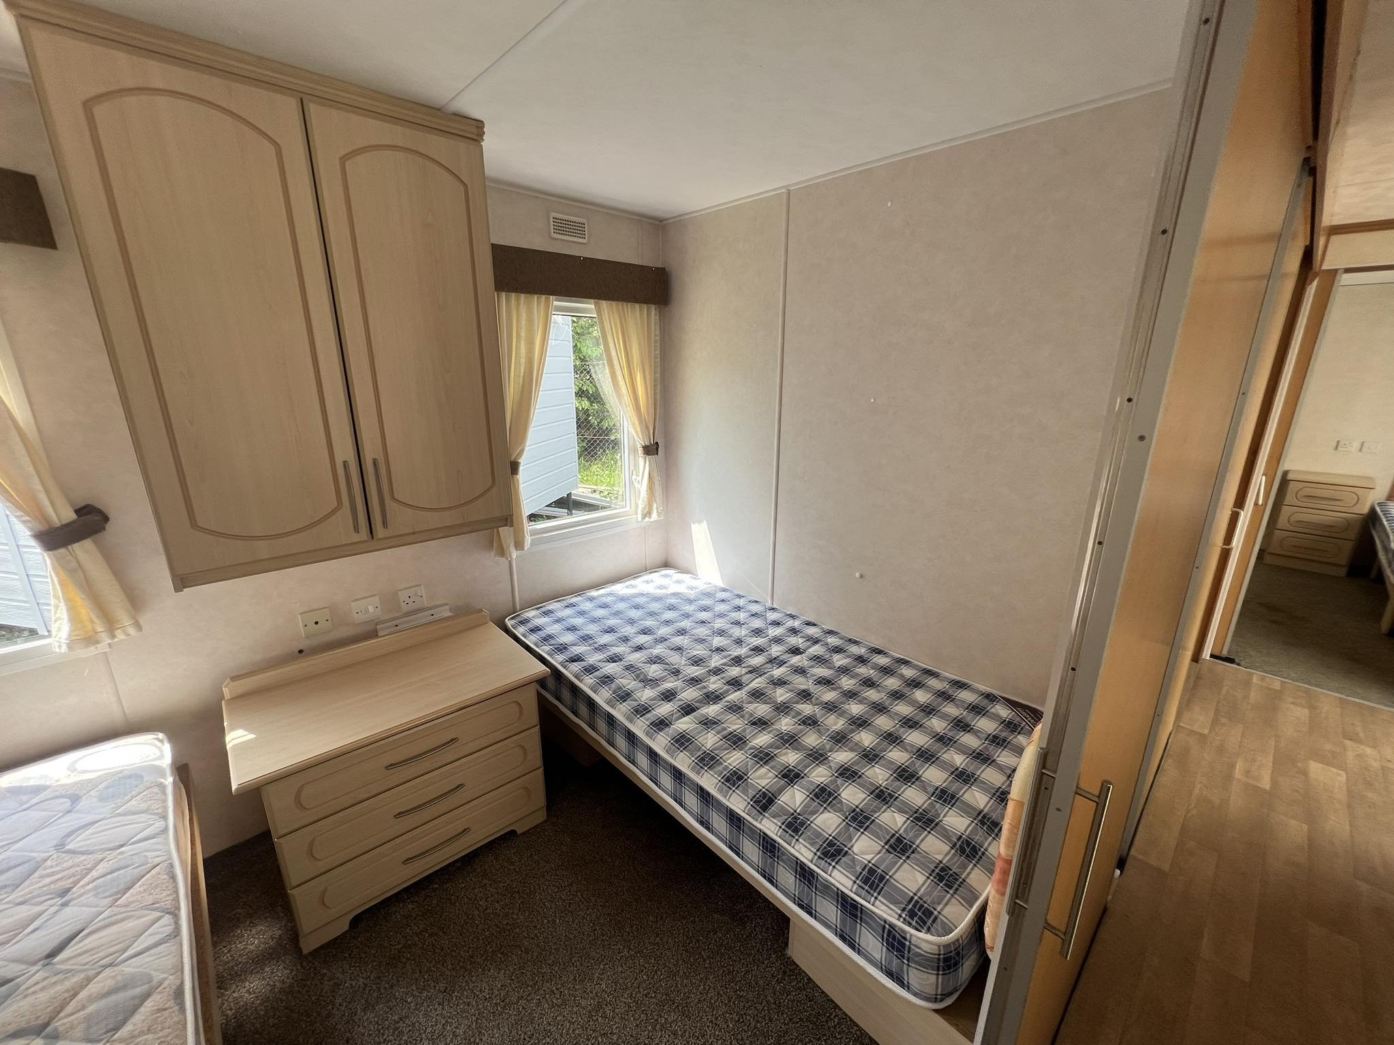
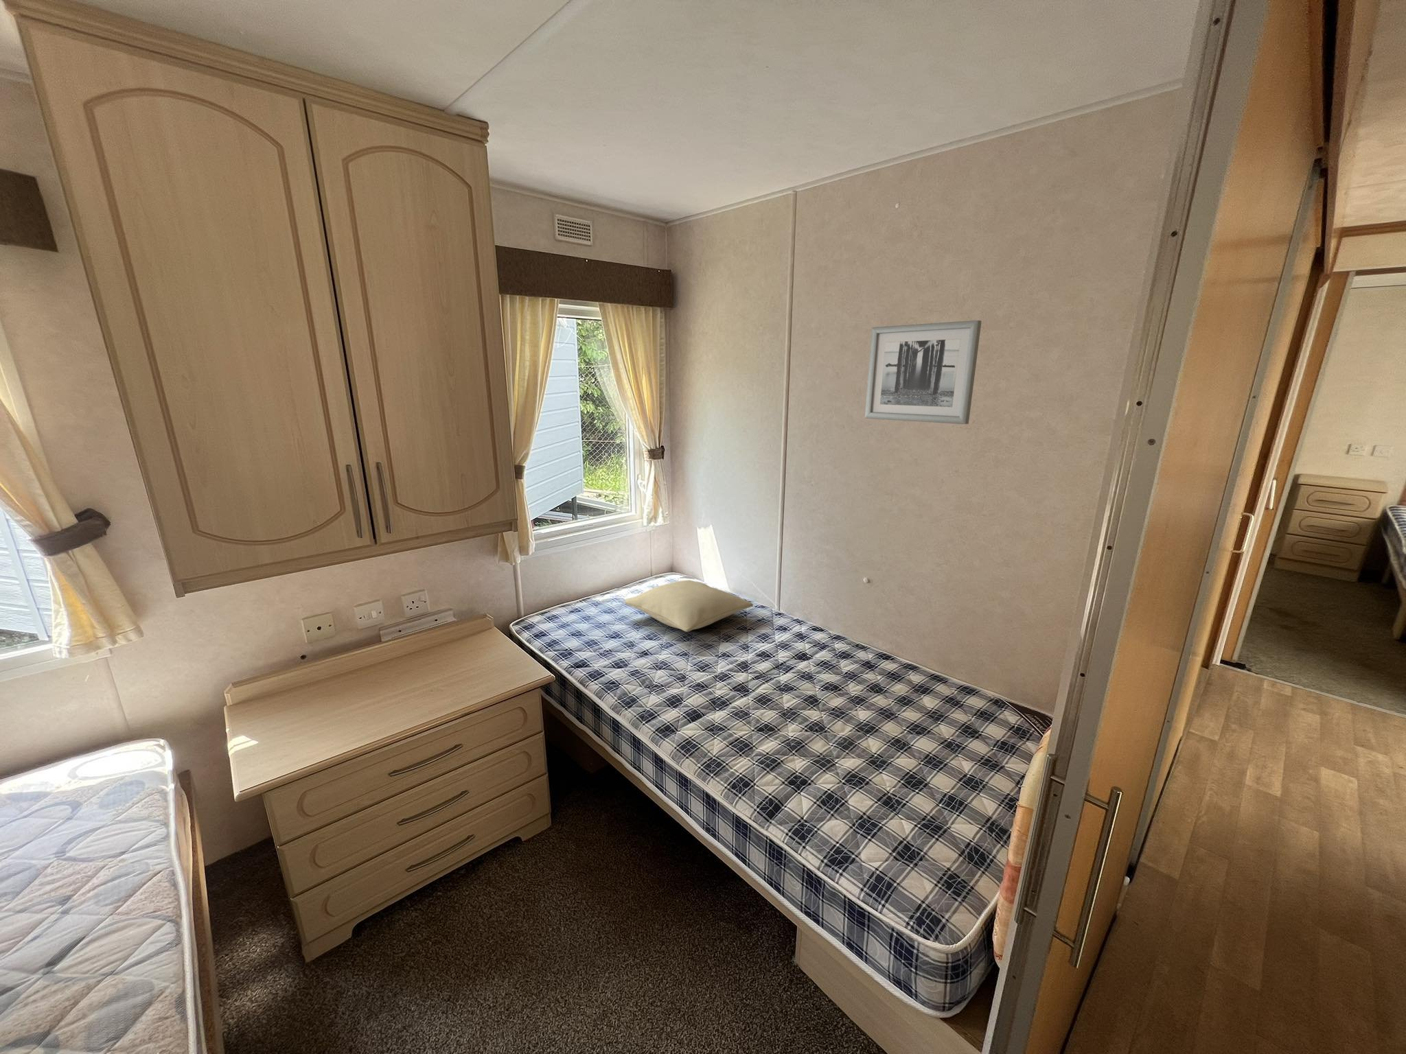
+ wall art [865,320,982,425]
+ pillow [624,579,754,632]
